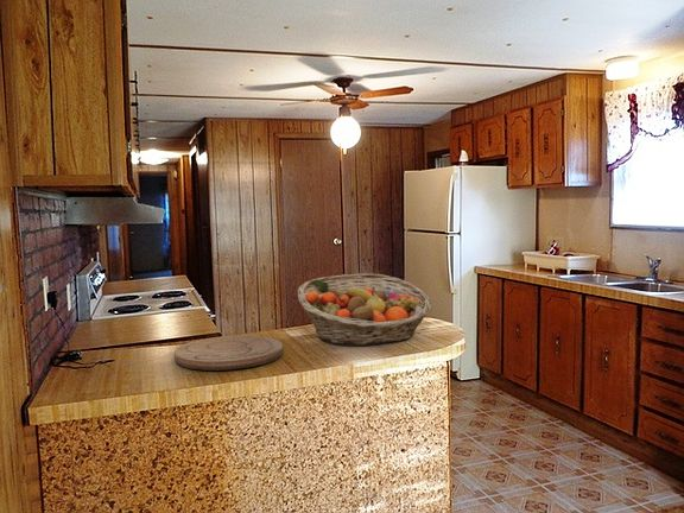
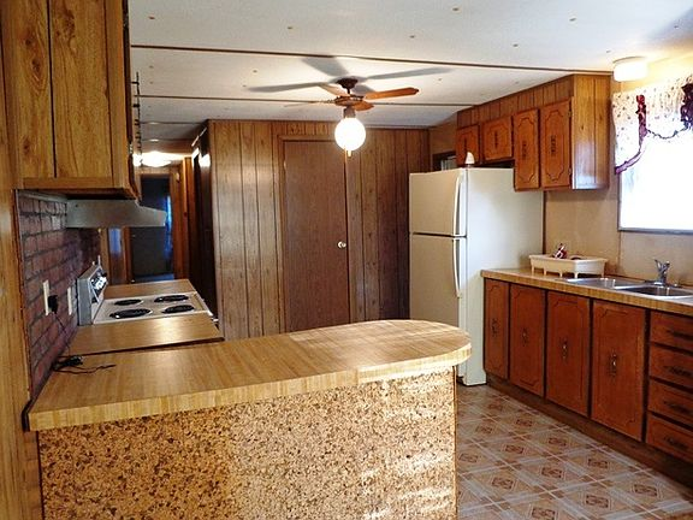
- fruit basket [297,273,433,347]
- cutting board [173,335,284,372]
